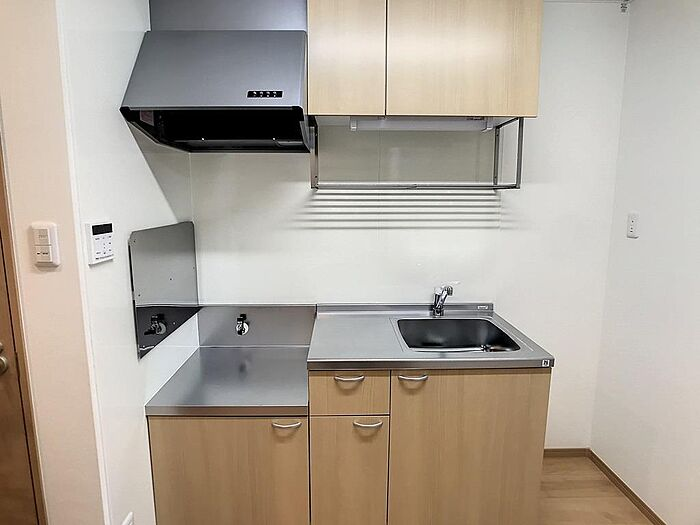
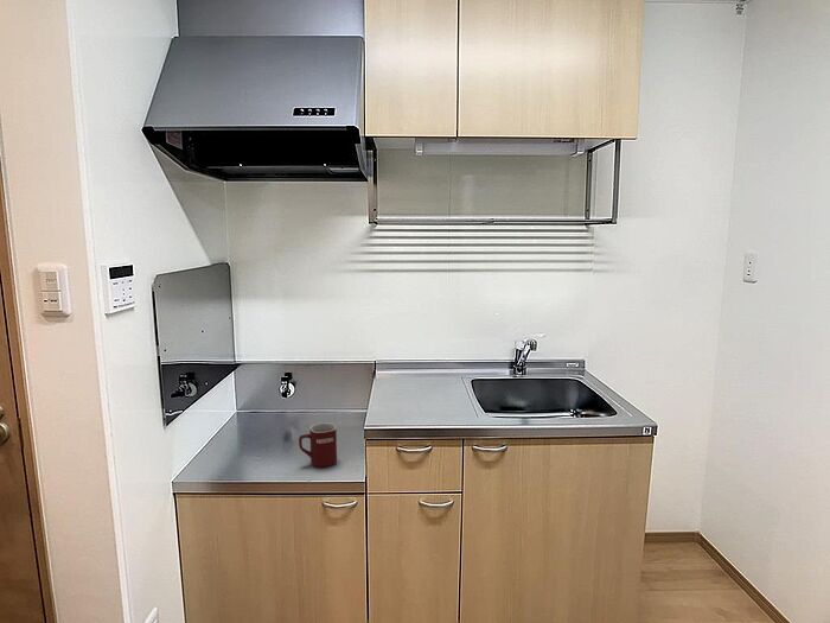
+ mug [298,421,338,469]
